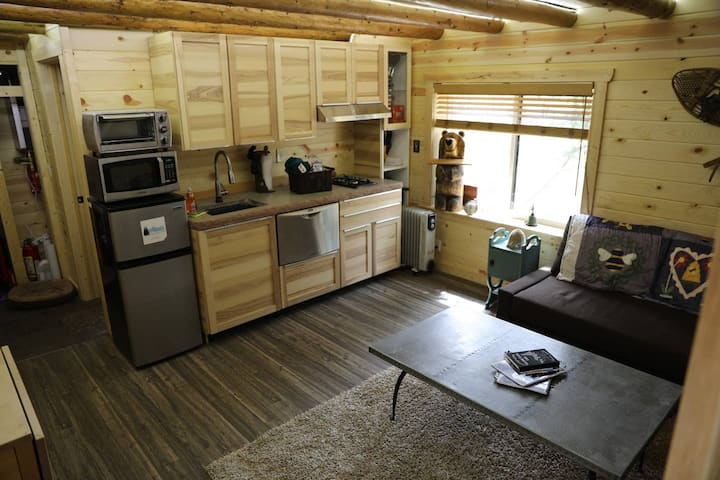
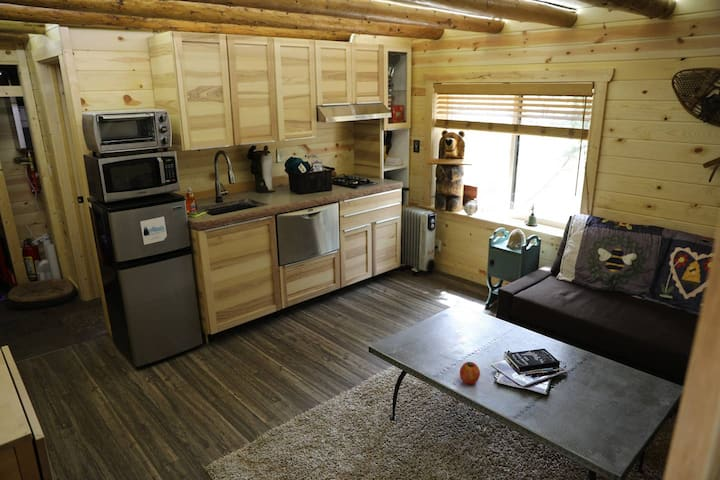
+ fruit [459,361,481,385]
